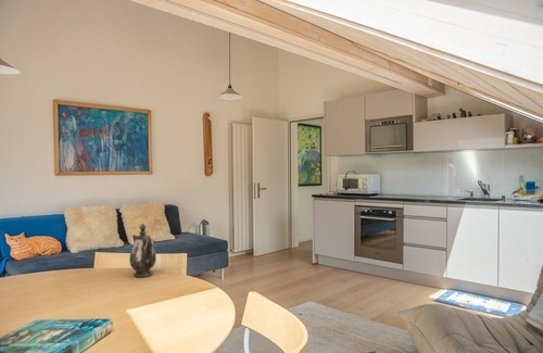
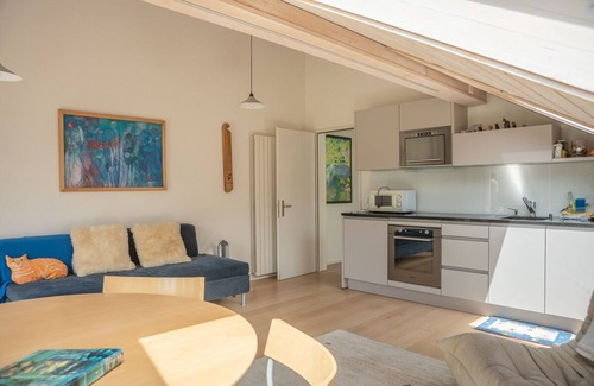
- teapot [128,223,157,278]
